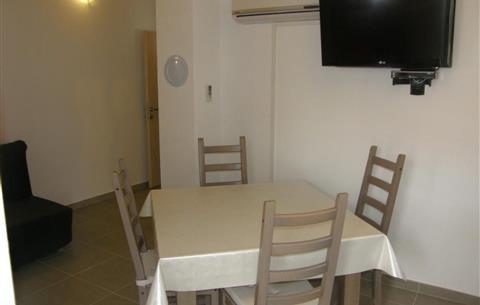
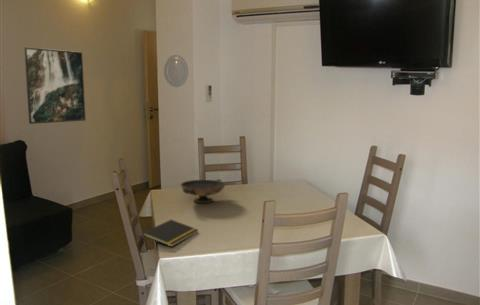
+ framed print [23,46,87,125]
+ notepad [141,219,199,248]
+ decorative bowl [179,178,227,204]
